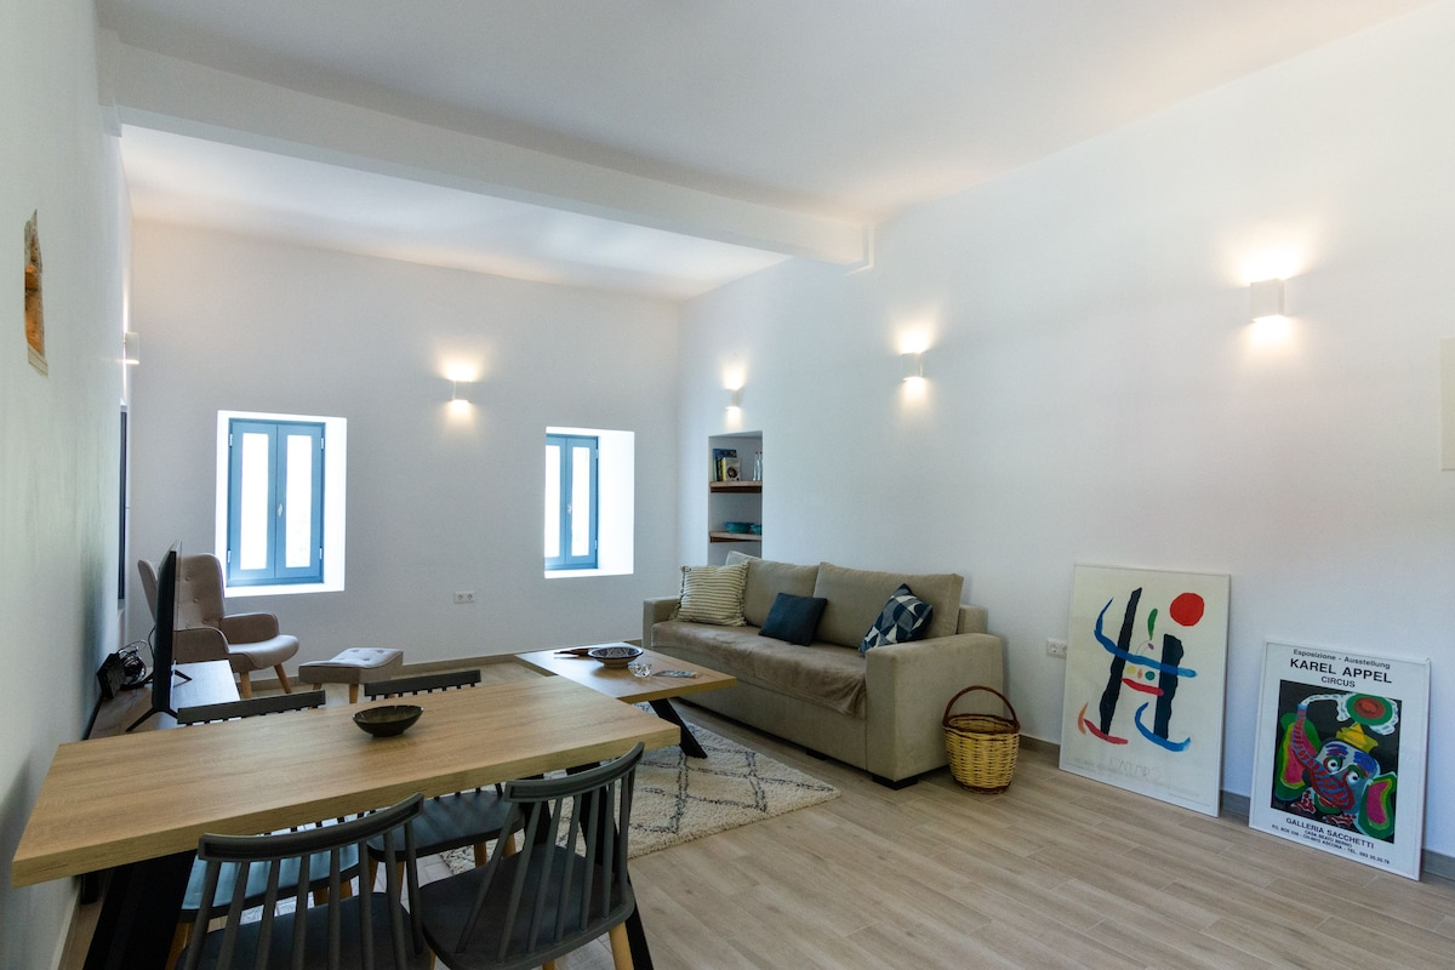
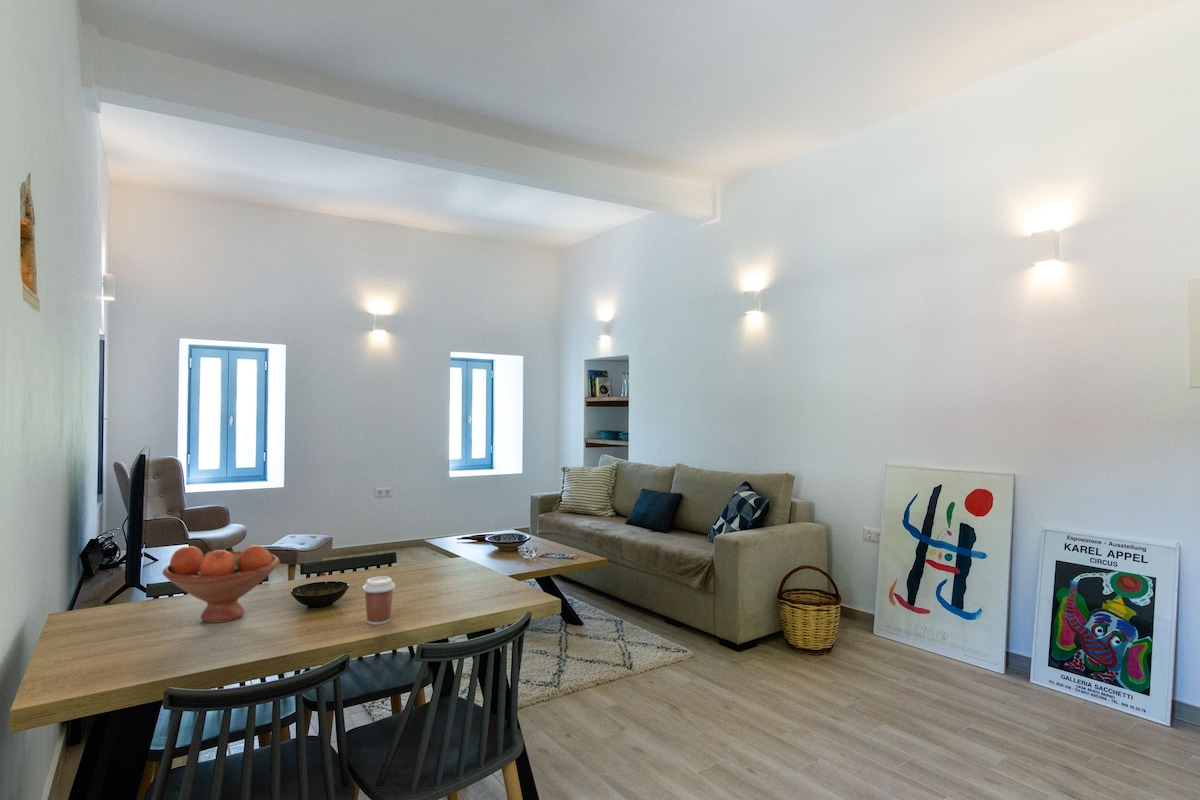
+ fruit bowl [161,544,281,624]
+ coffee cup [362,575,396,626]
